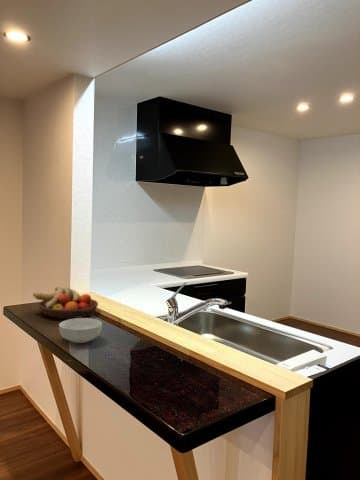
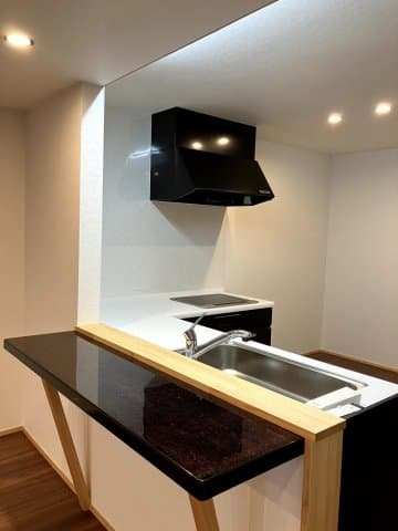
- cereal bowl [58,317,103,344]
- fruit bowl [32,286,99,320]
